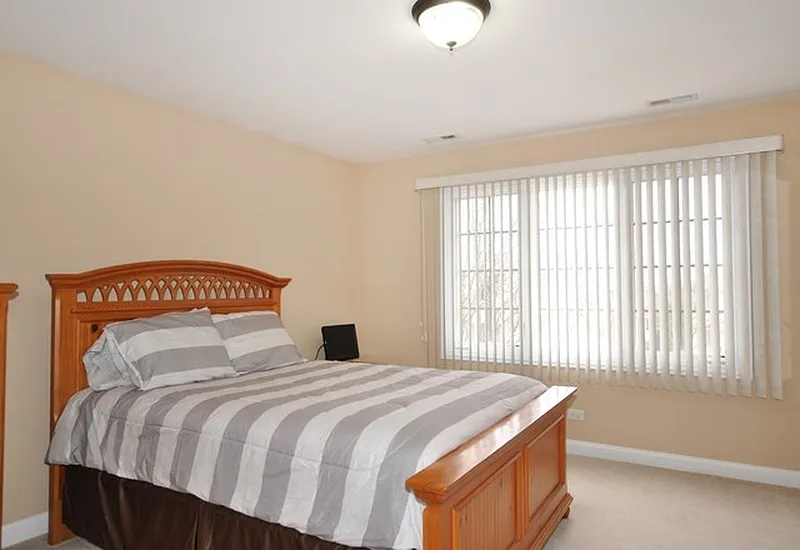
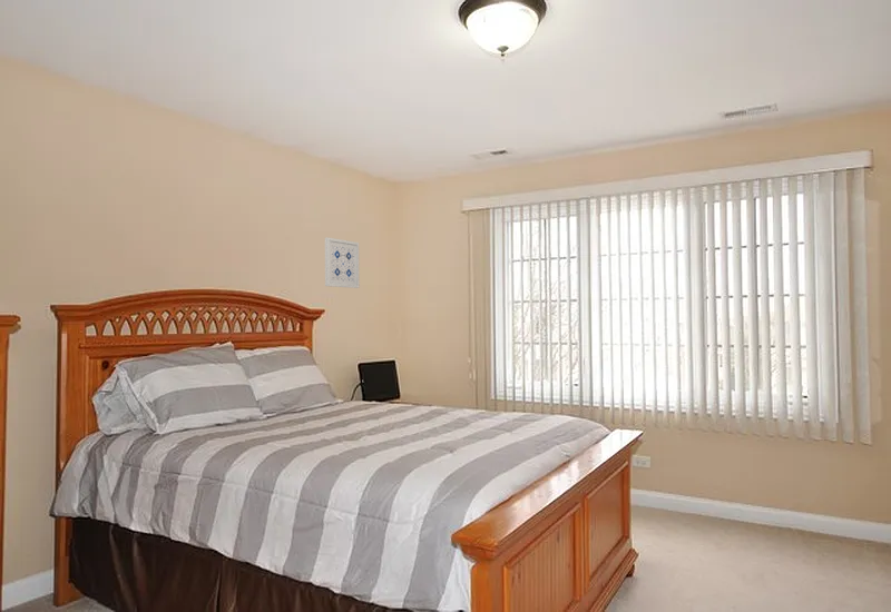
+ wall art [324,237,360,289]
